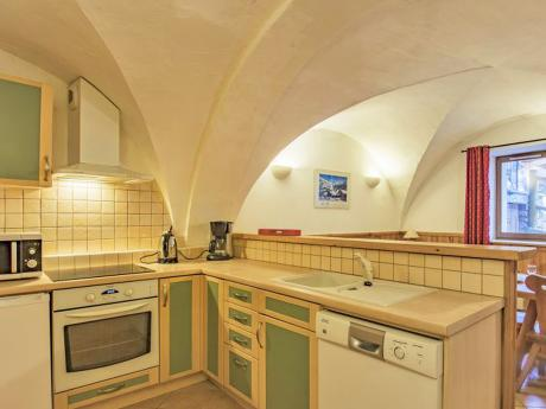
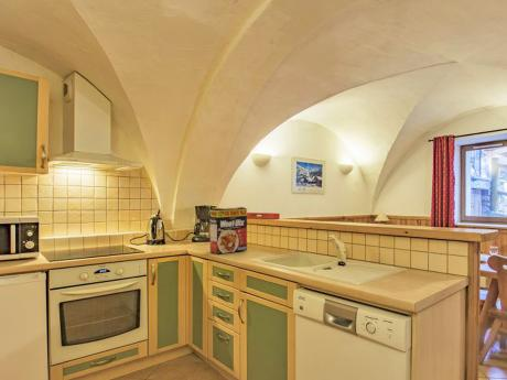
+ cereal box [209,206,248,256]
